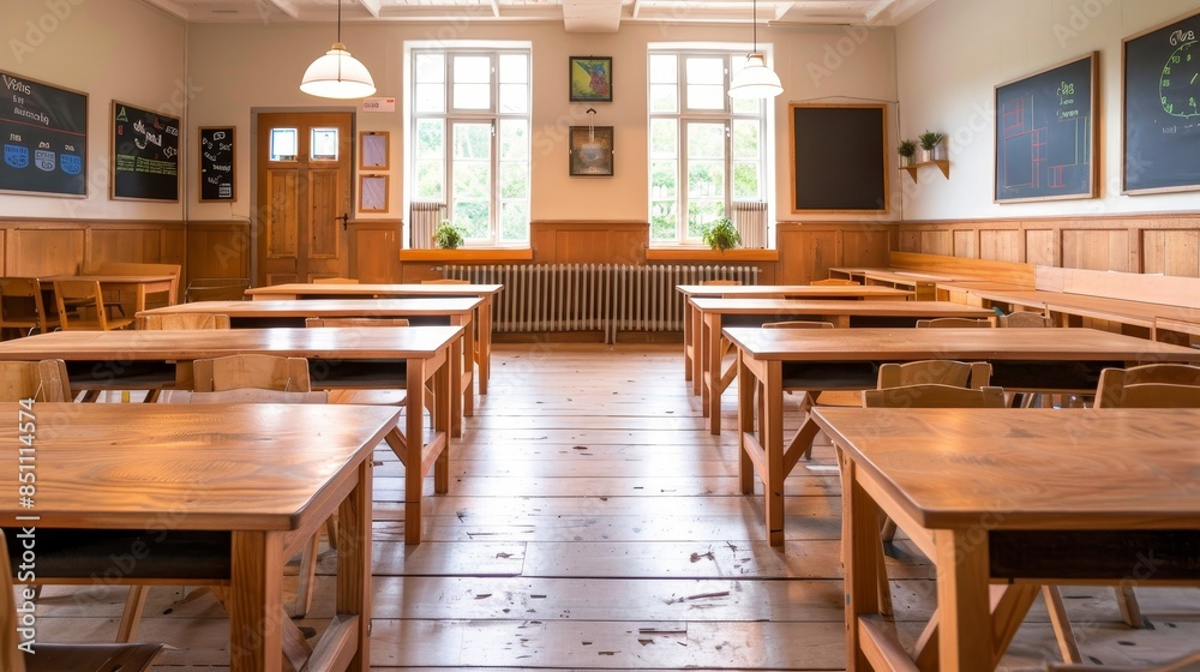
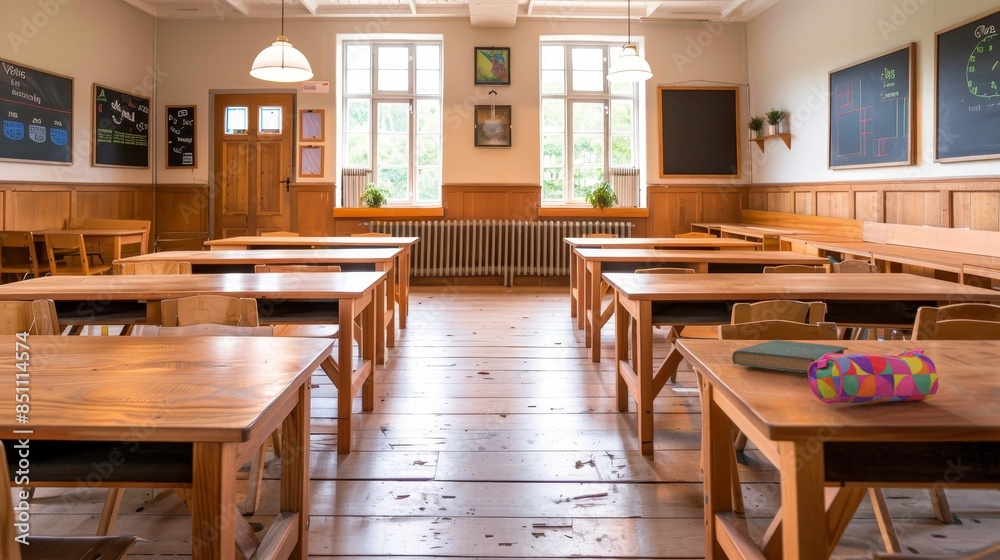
+ pencil case [807,349,939,405]
+ book [731,339,850,374]
